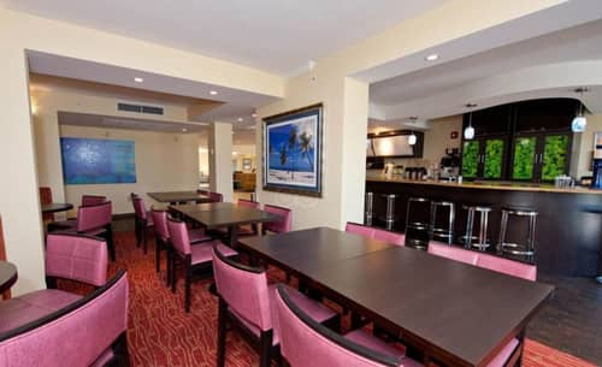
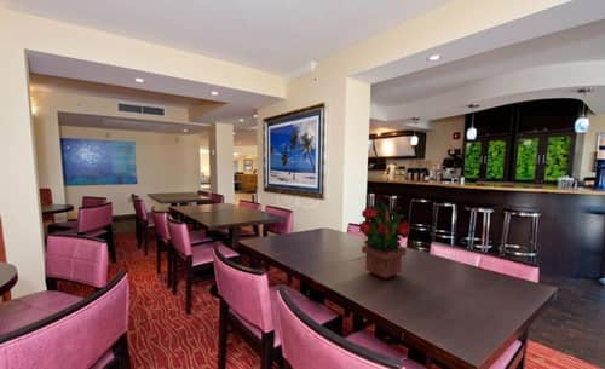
+ potted plant [358,203,411,281]
